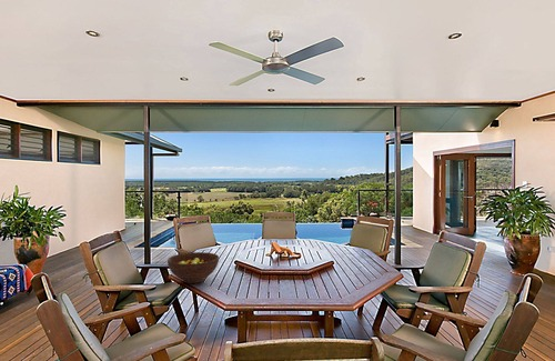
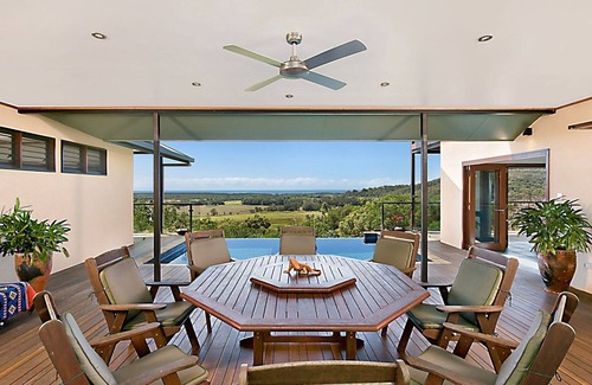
- fruit bowl [167,251,220,284]
